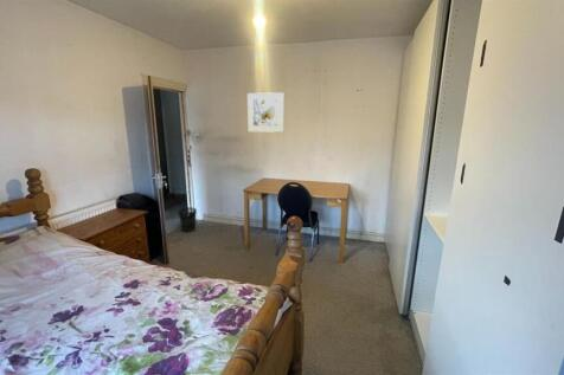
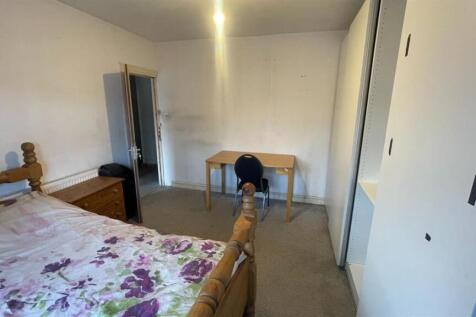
- wastebasket [177,207,198,233]
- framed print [246,91,286,134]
